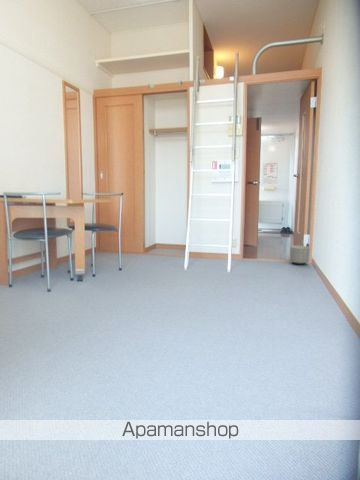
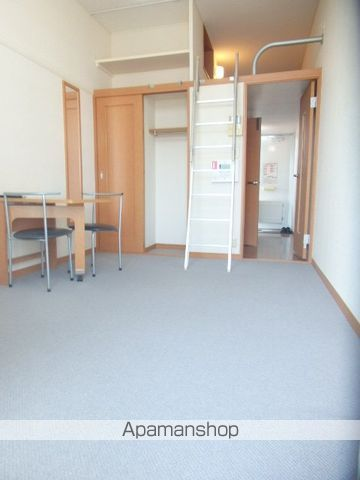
- planter [289,245,310,266]
